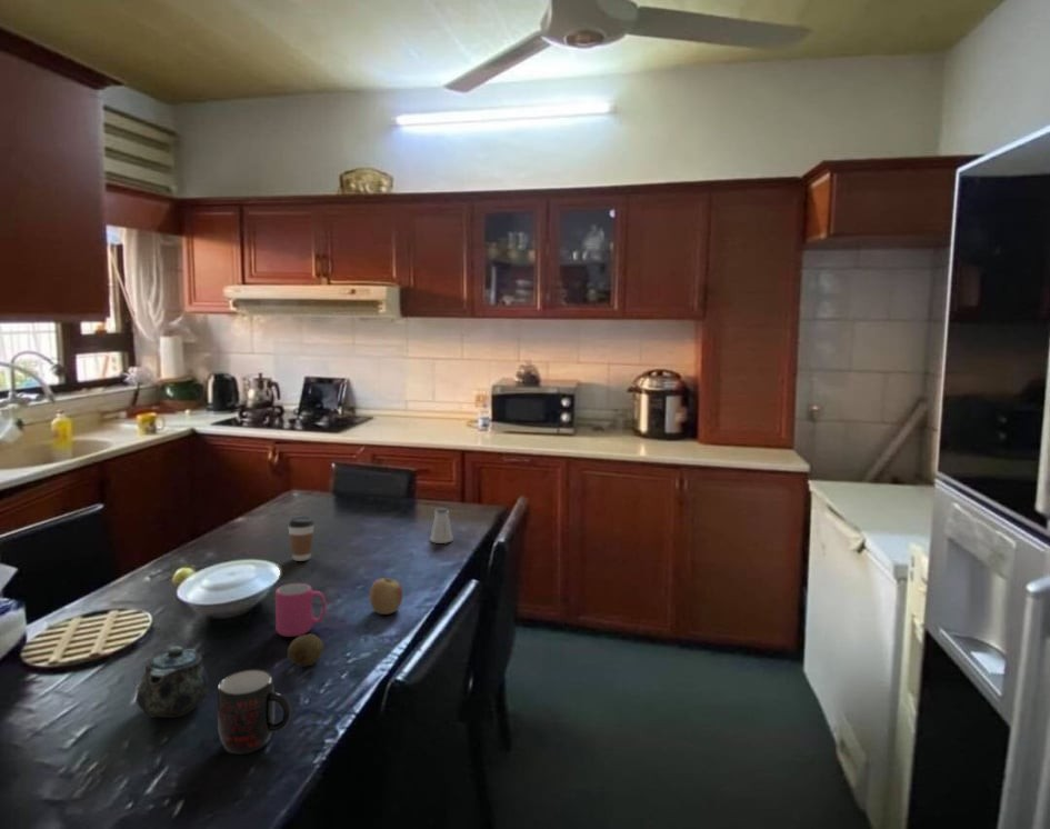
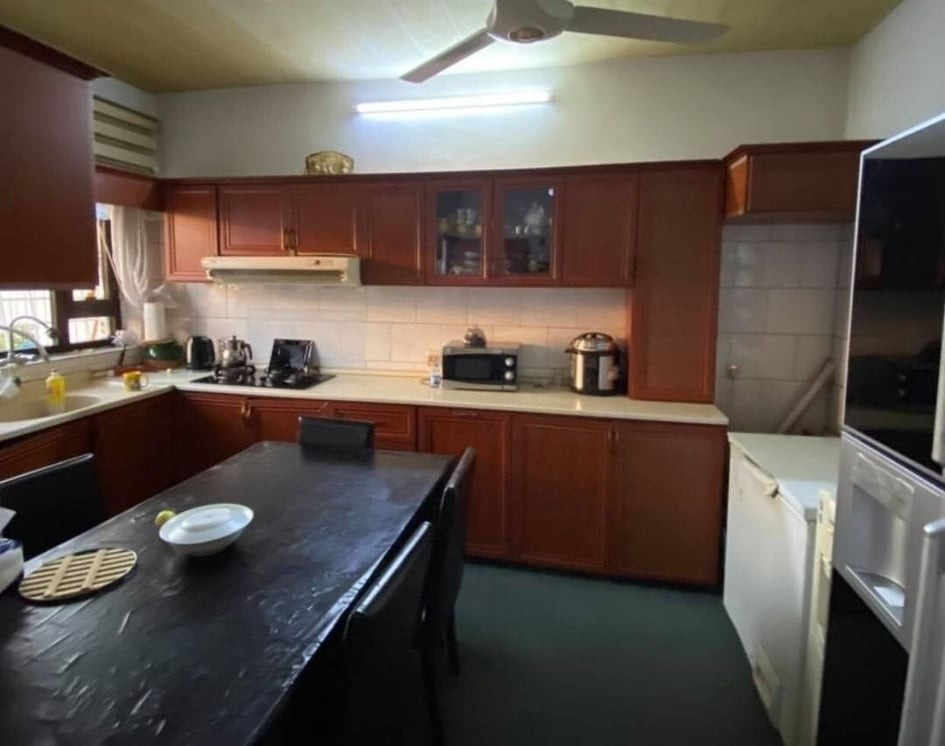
- coffee cup [287,516,316,562]
- apple [369,577,403,616]
- saltshaker [429,507,454,545]
- fruit [287,632,324,668]
- chinaware [136,646,210,719]
- mug [274,582,327,638]
- mug [216,669,292,756]
